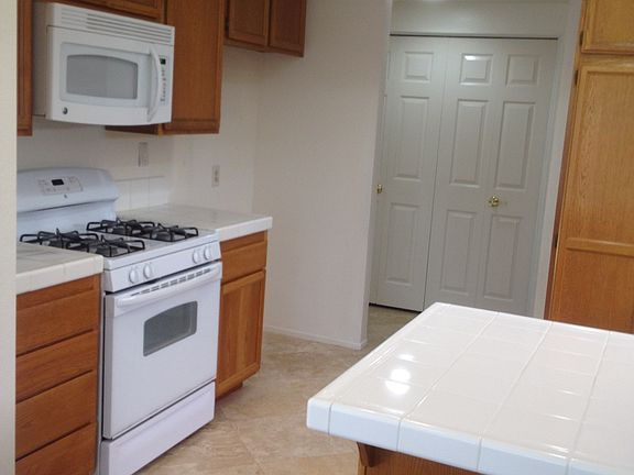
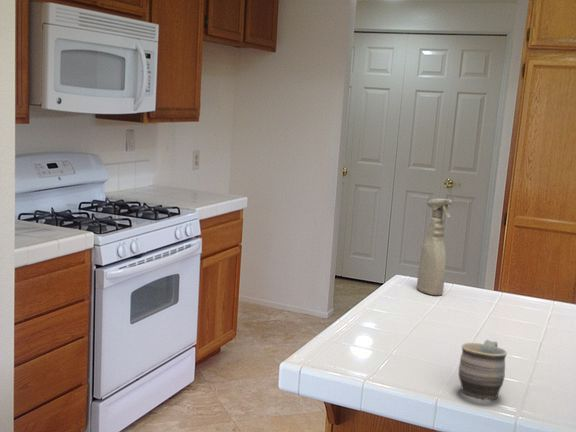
+ spray bottle [416,198,453,296]
+ mug [458,339,508,402]
